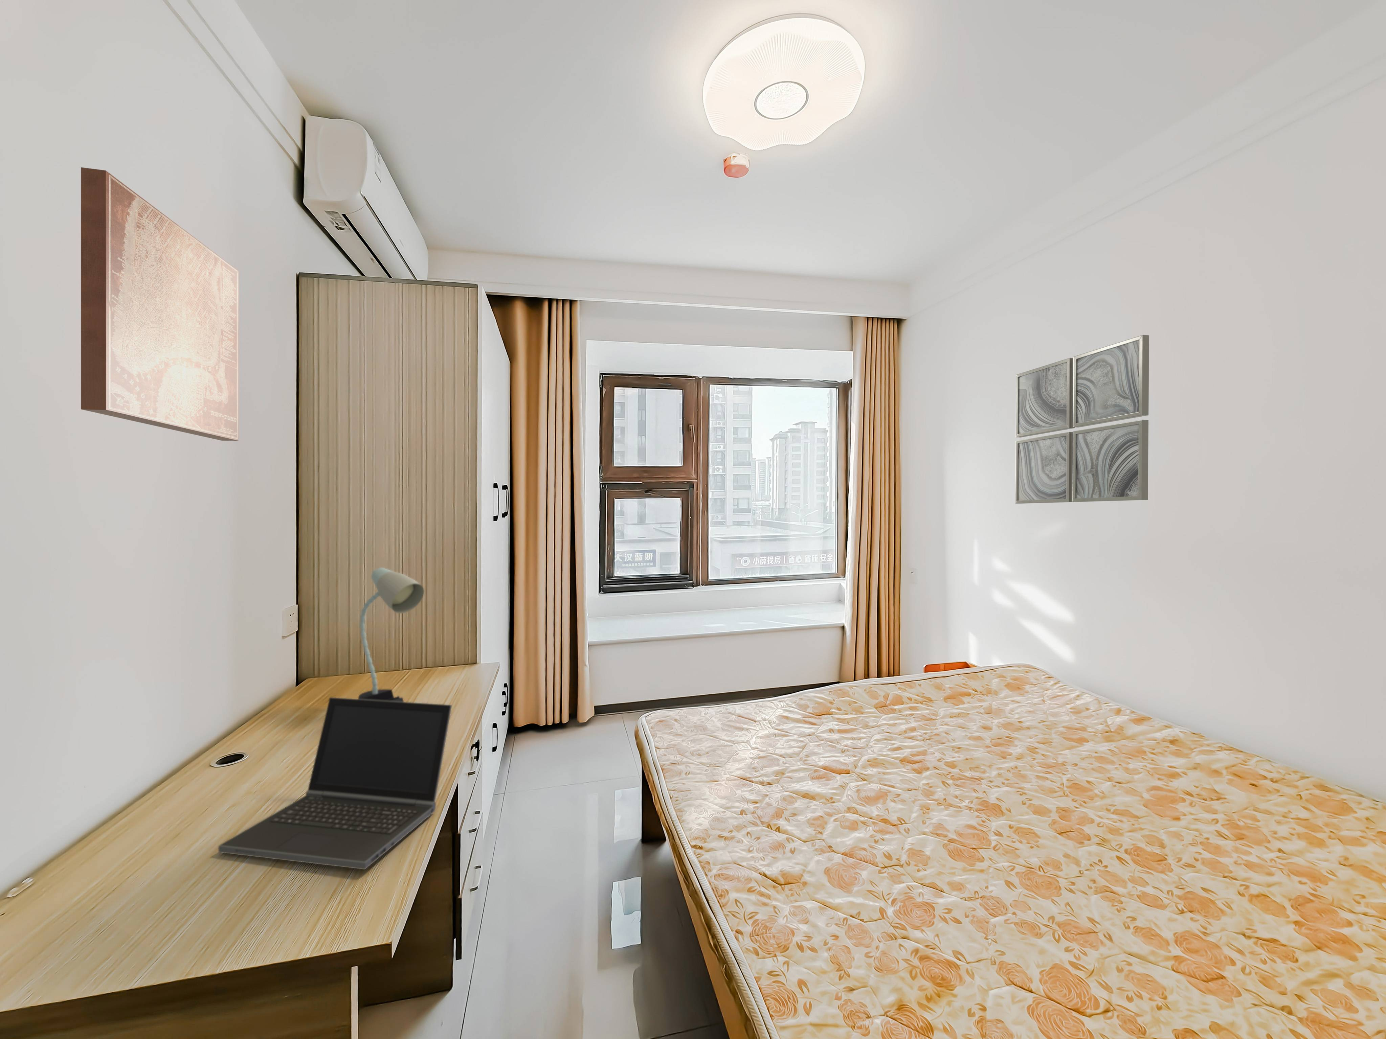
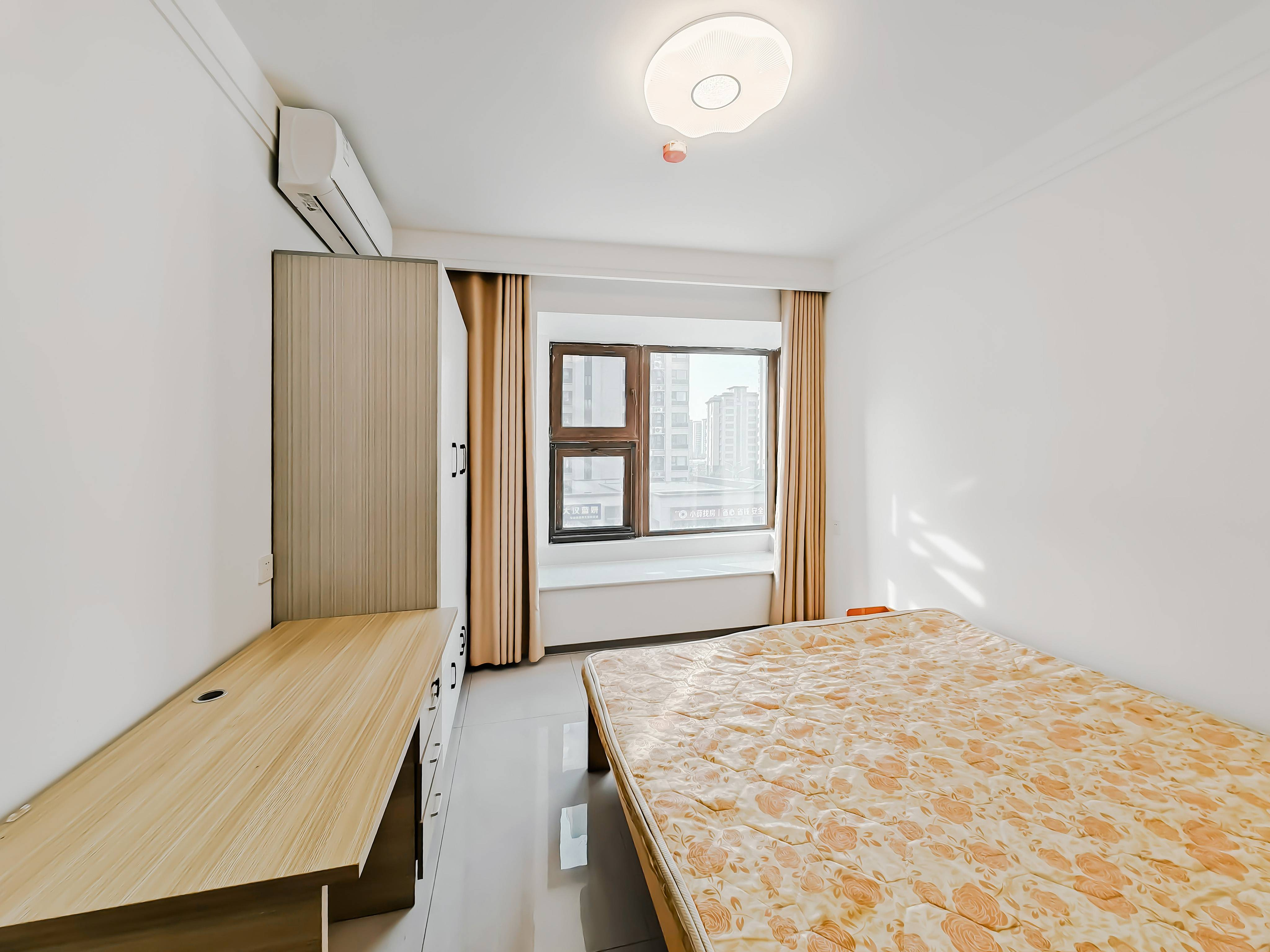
- laptop computer [218,697,453,870]
- wall art [81,167,239,441]
- desk lamp [358,568,425,702]
- wall art [1015,334,1149,504]
